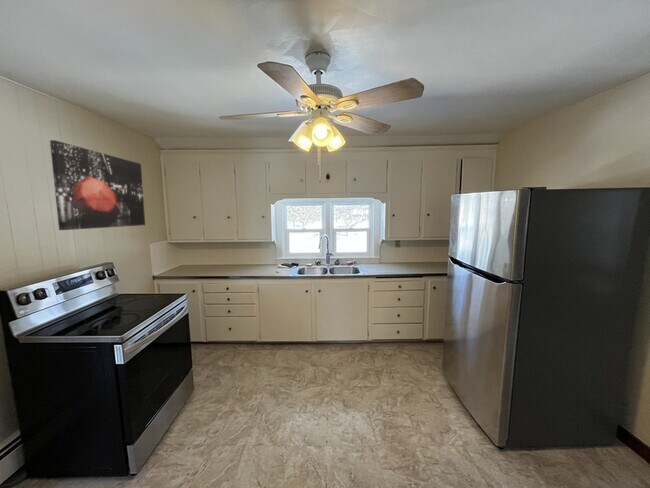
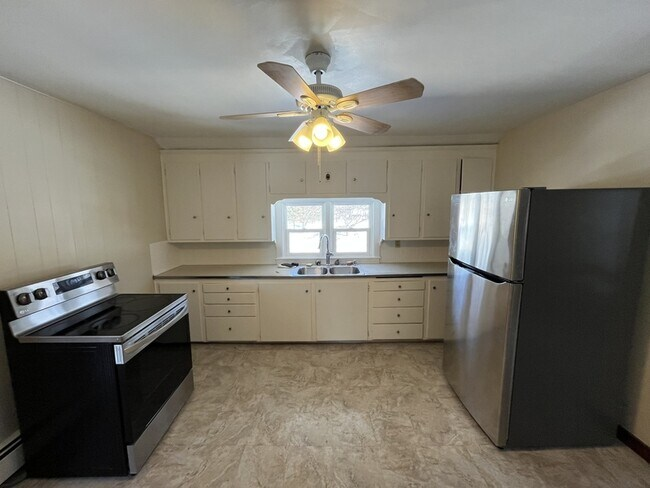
- wall art [49,139,146,231]
